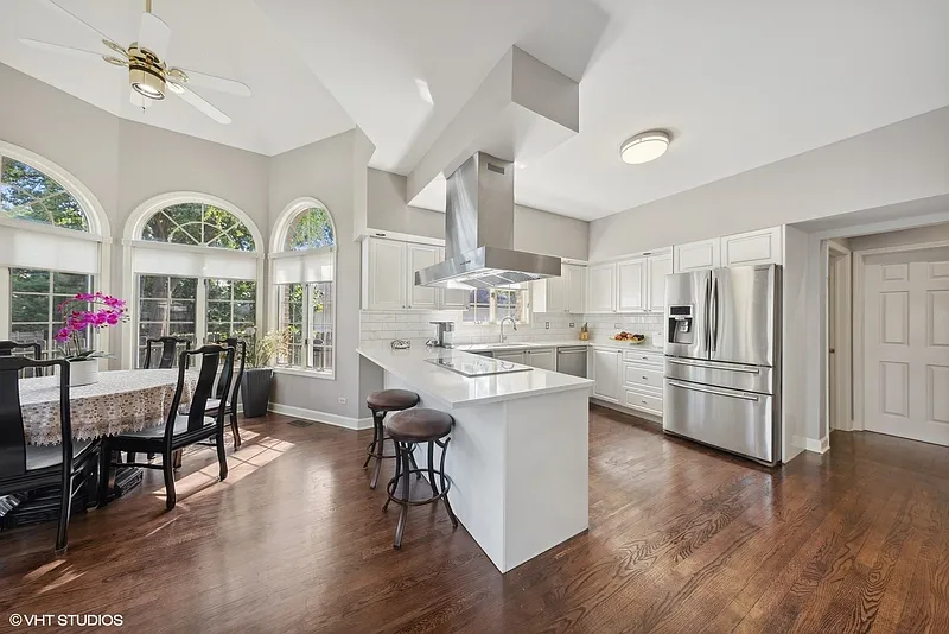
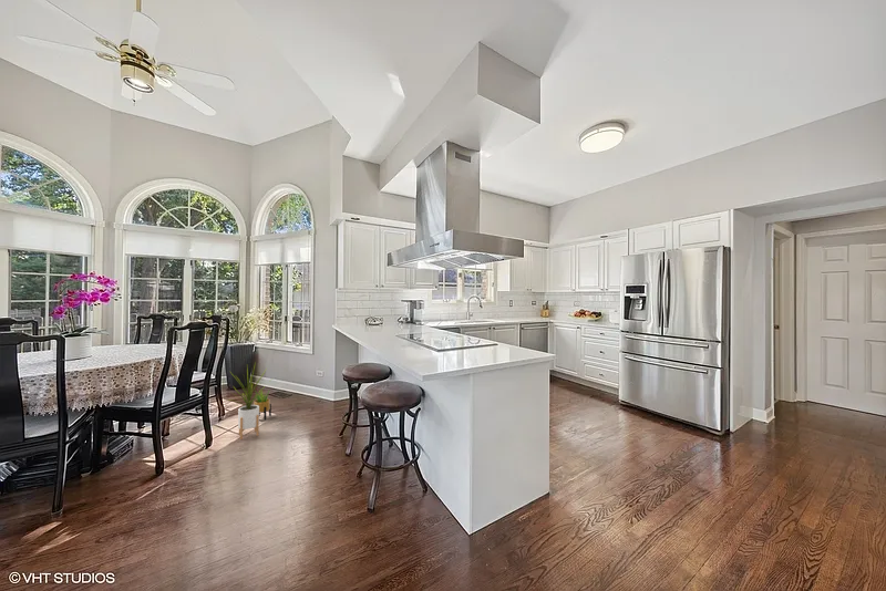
+ house plant [225,361,274,440]
+ potted plant [253,387,272,421]
